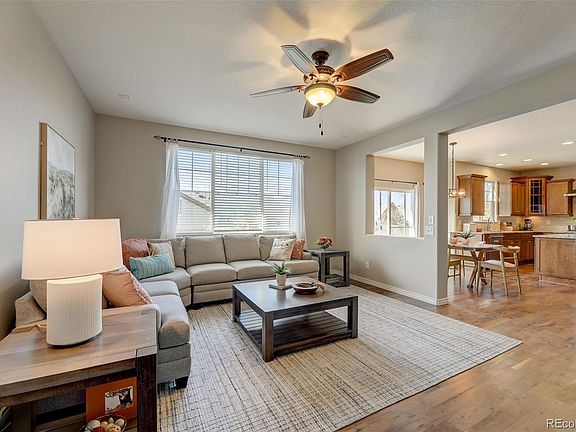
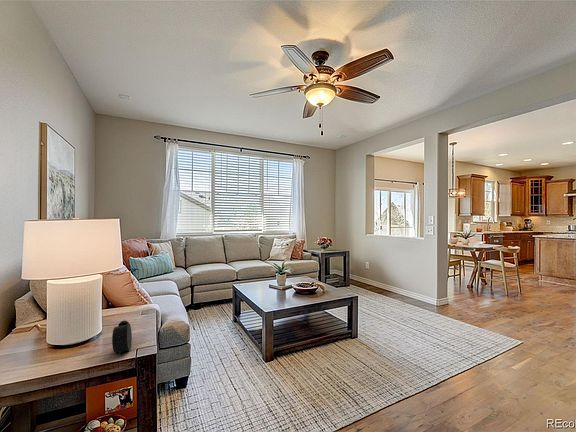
+ alarm clock [111,320,133,356]
